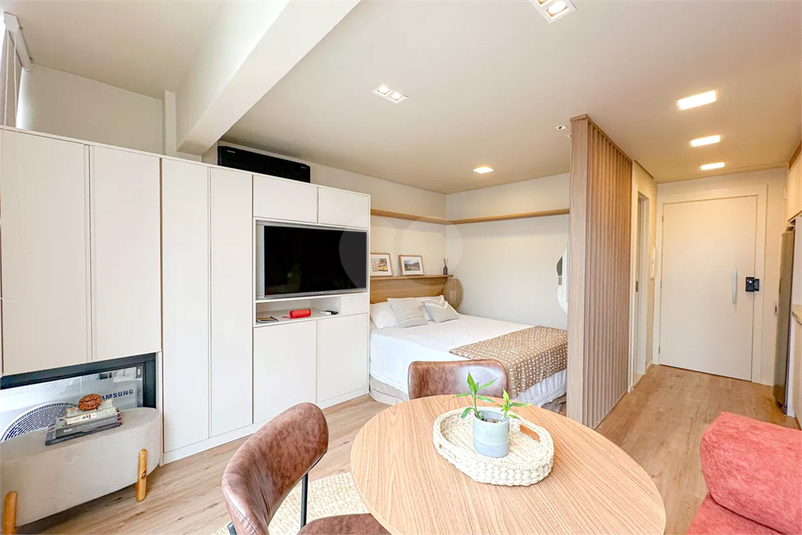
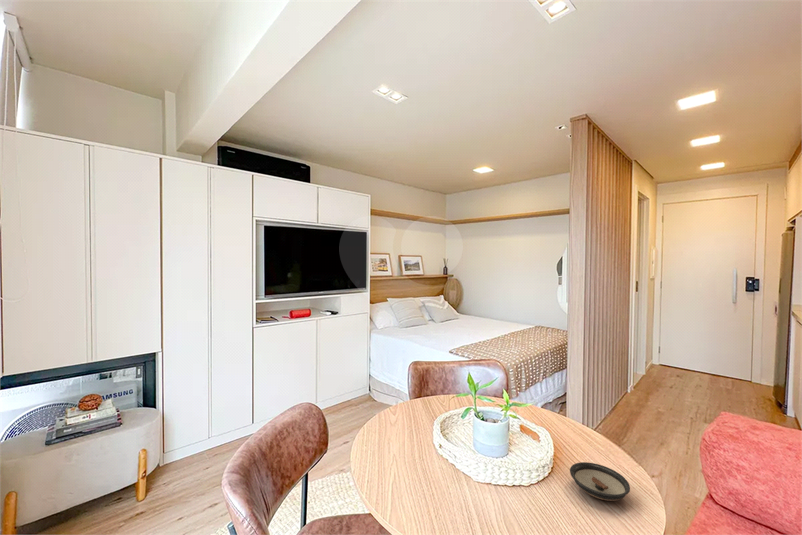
+ saucer [569,461,631,502]
